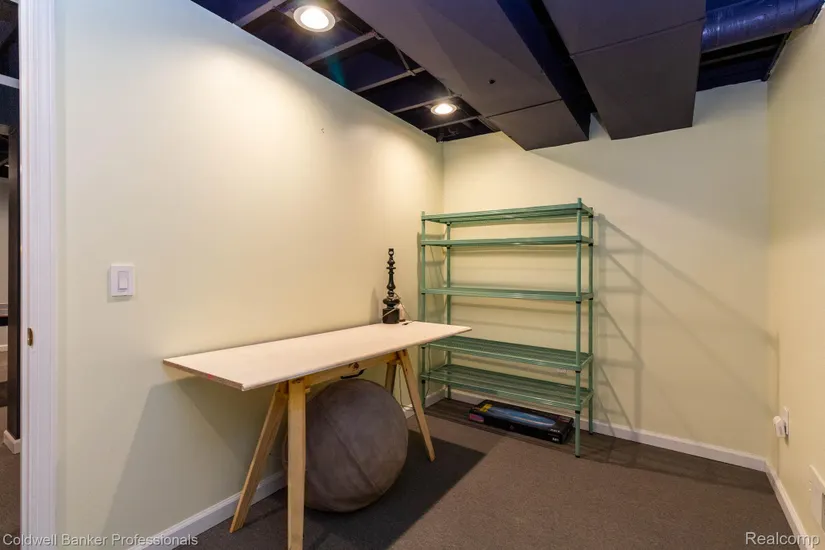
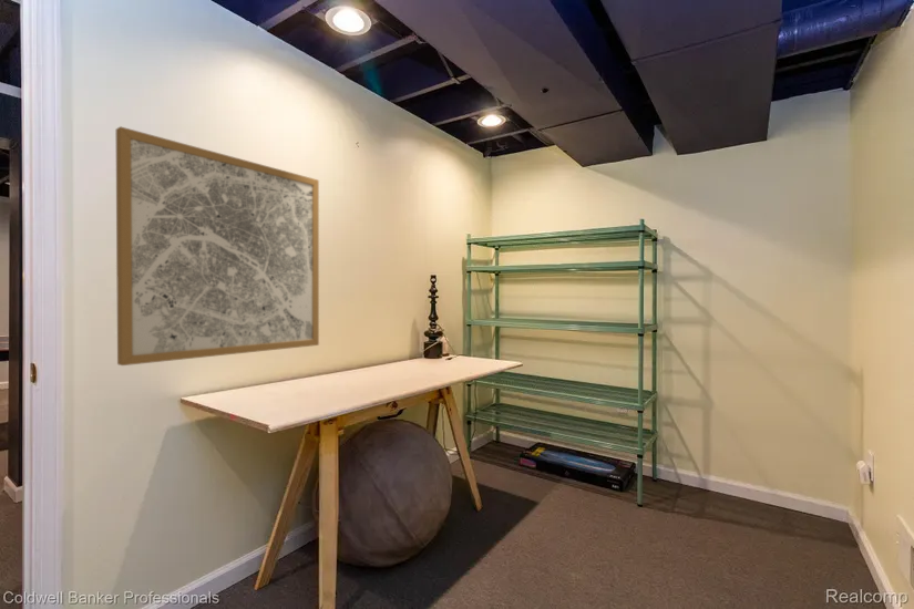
+ wall art [115,125,320,367]
